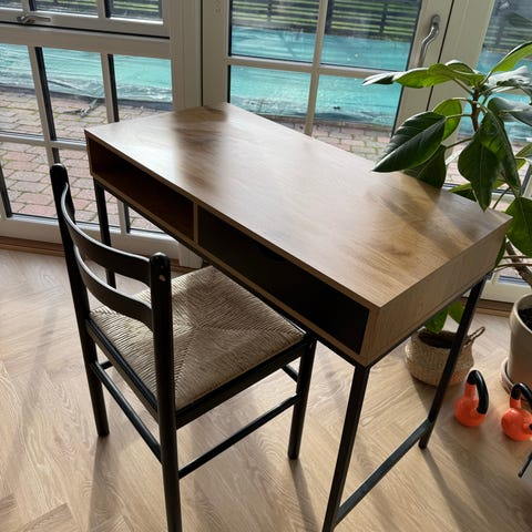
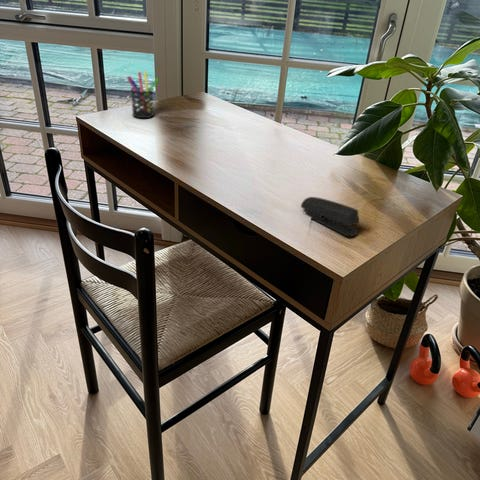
+ pen holder [126,70,160,119]
+ stapler [300,196,360,237]
